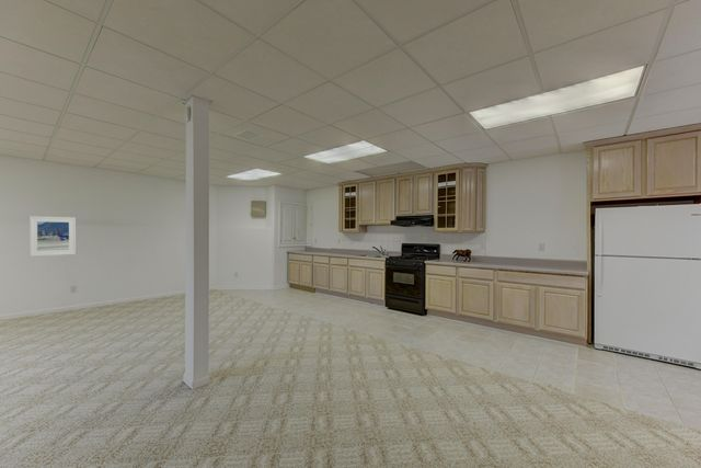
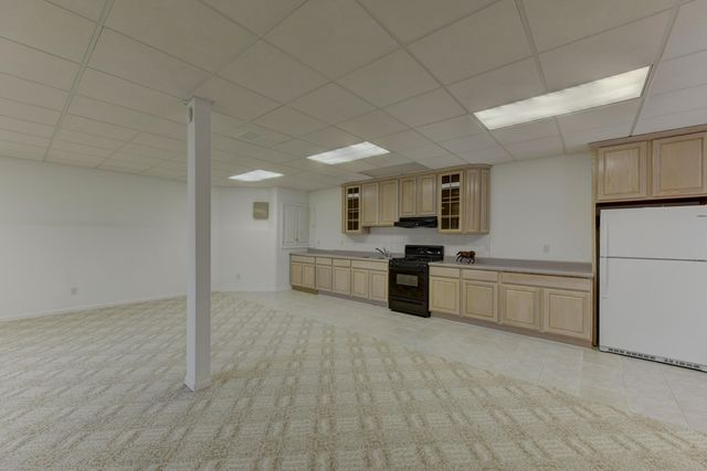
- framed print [28,215,77,258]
